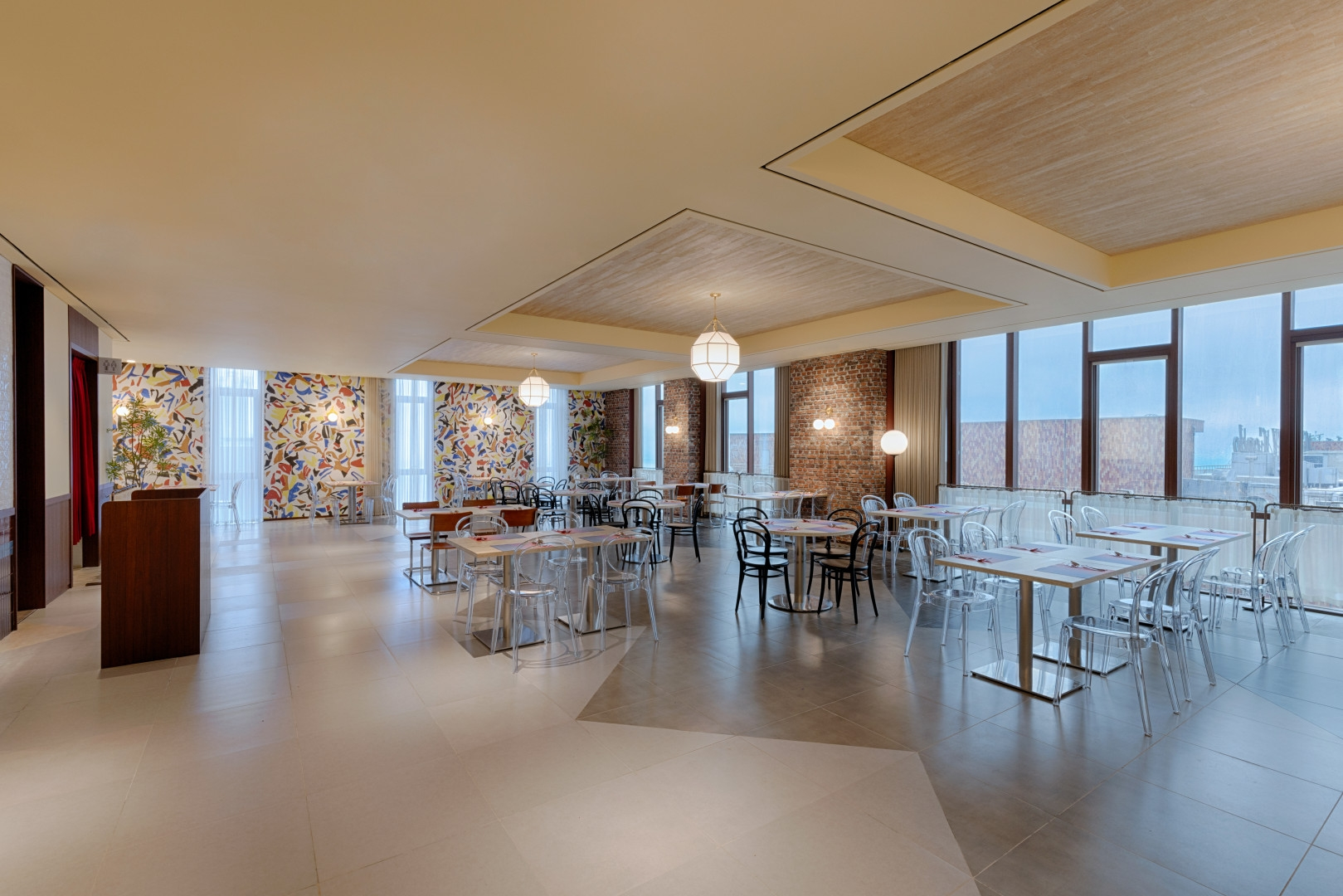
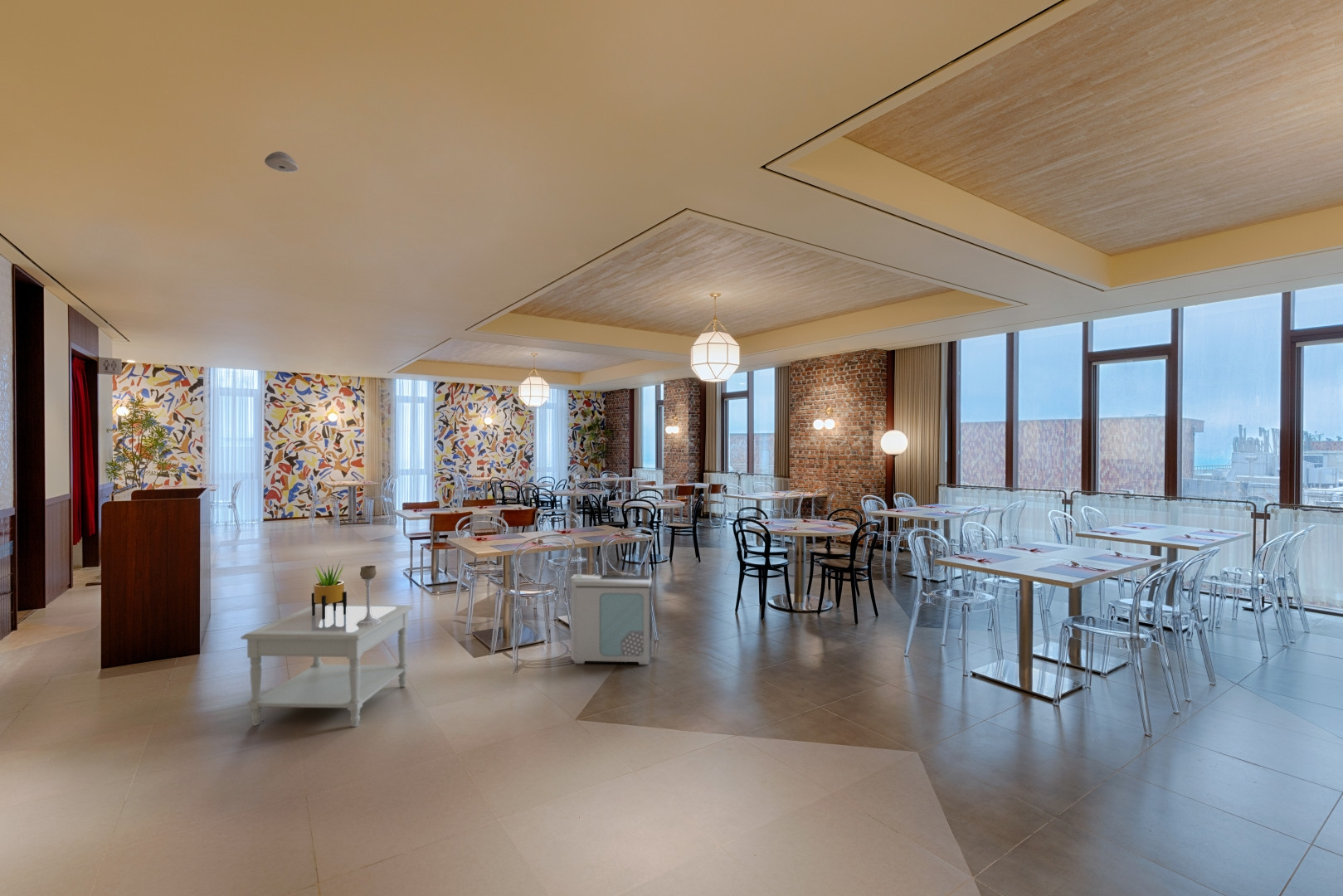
+ side table [240,604,414,728]
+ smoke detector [264,151,299,173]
+ candle holder [355,565,382,626]
+ potted plant [311,561,348,620]
+ air purifier [570,573,653,665]
